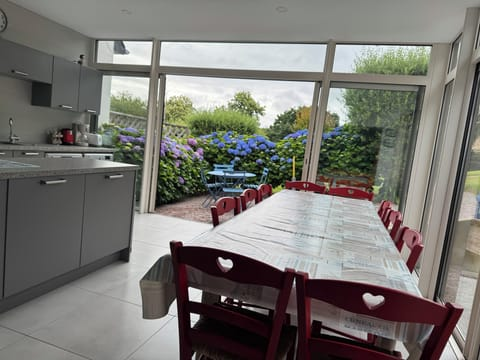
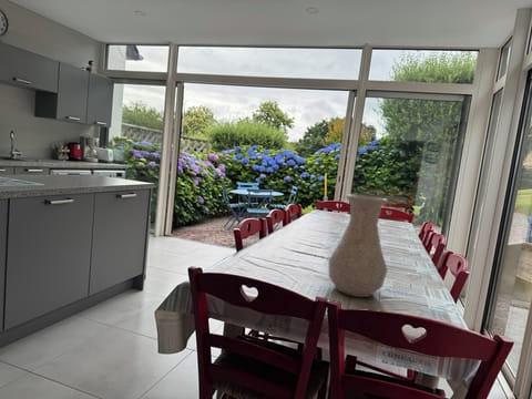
+ vase [328,193,389,298]
